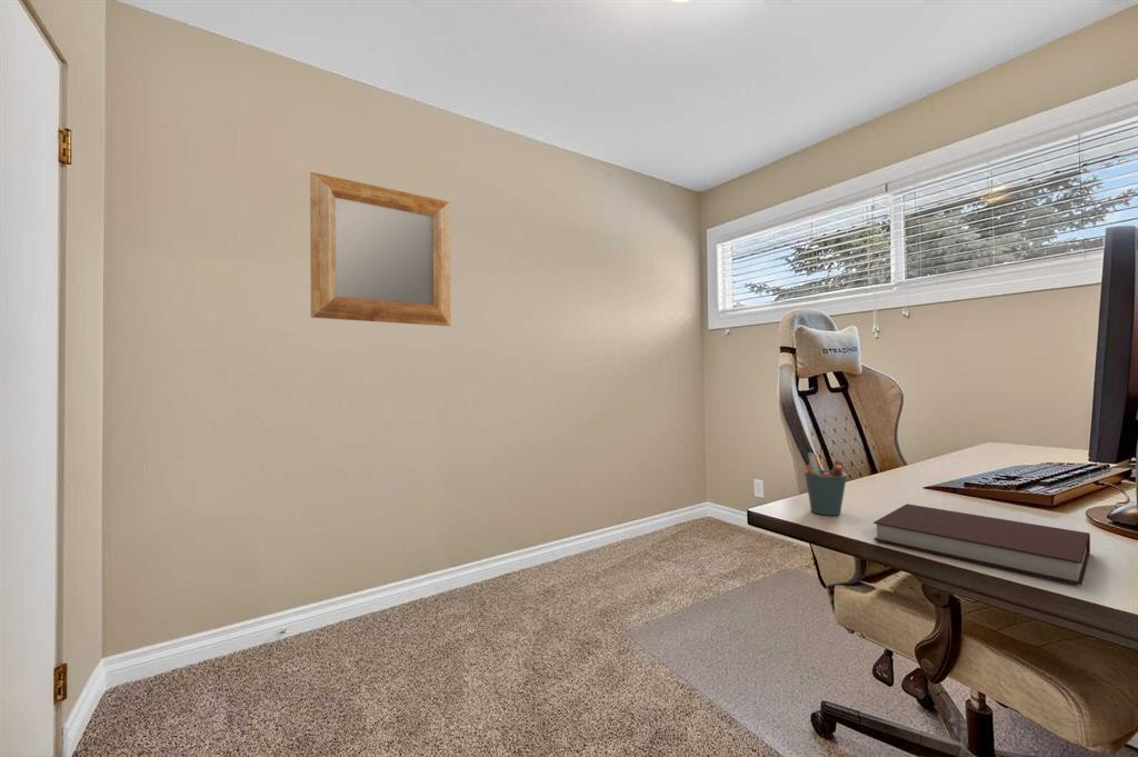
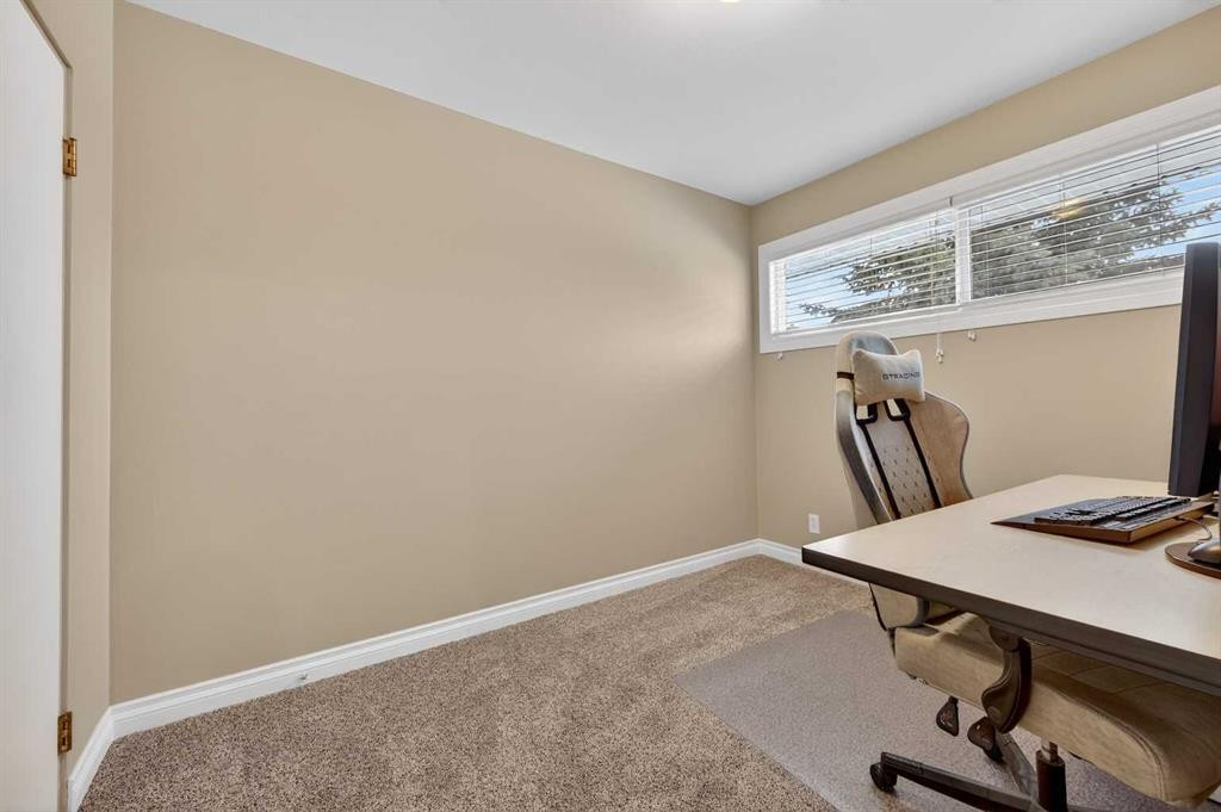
- pen holder [803,452,848,517]
- mirror [309,171,452,327]
- notebook [872,502,1091,586]
